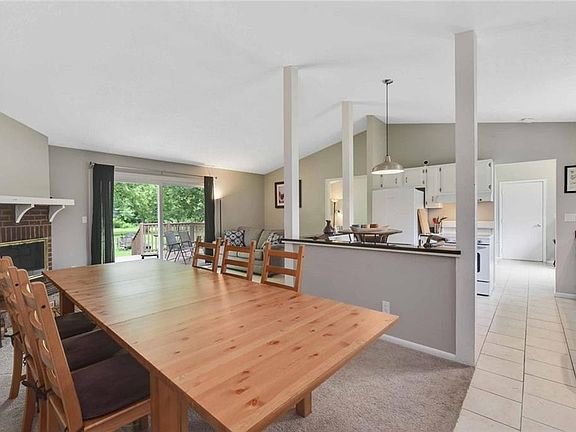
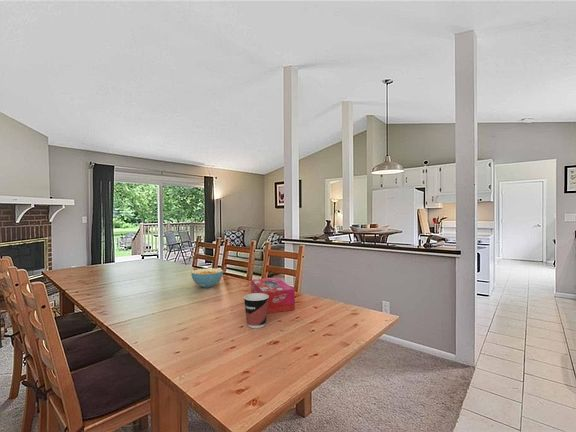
+ cereal bowl [190,267,224,289]
+ tissue box [250,277,296,314]
+ cup [242,293,269,329]
